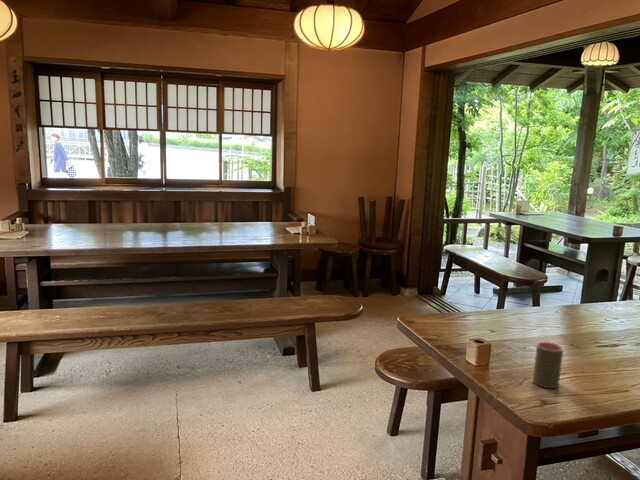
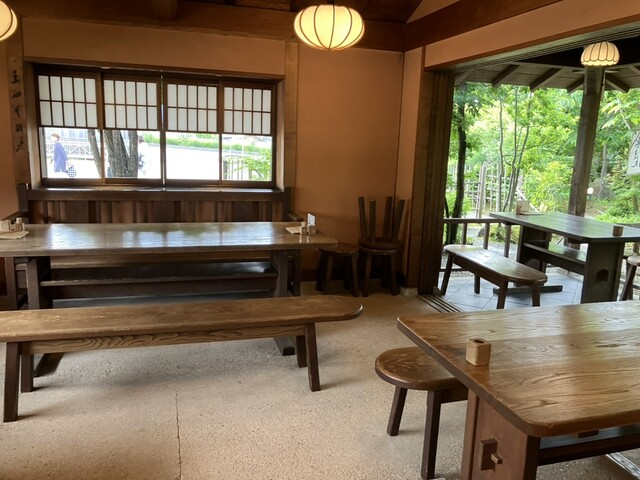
- cup [532,341,564,389]
